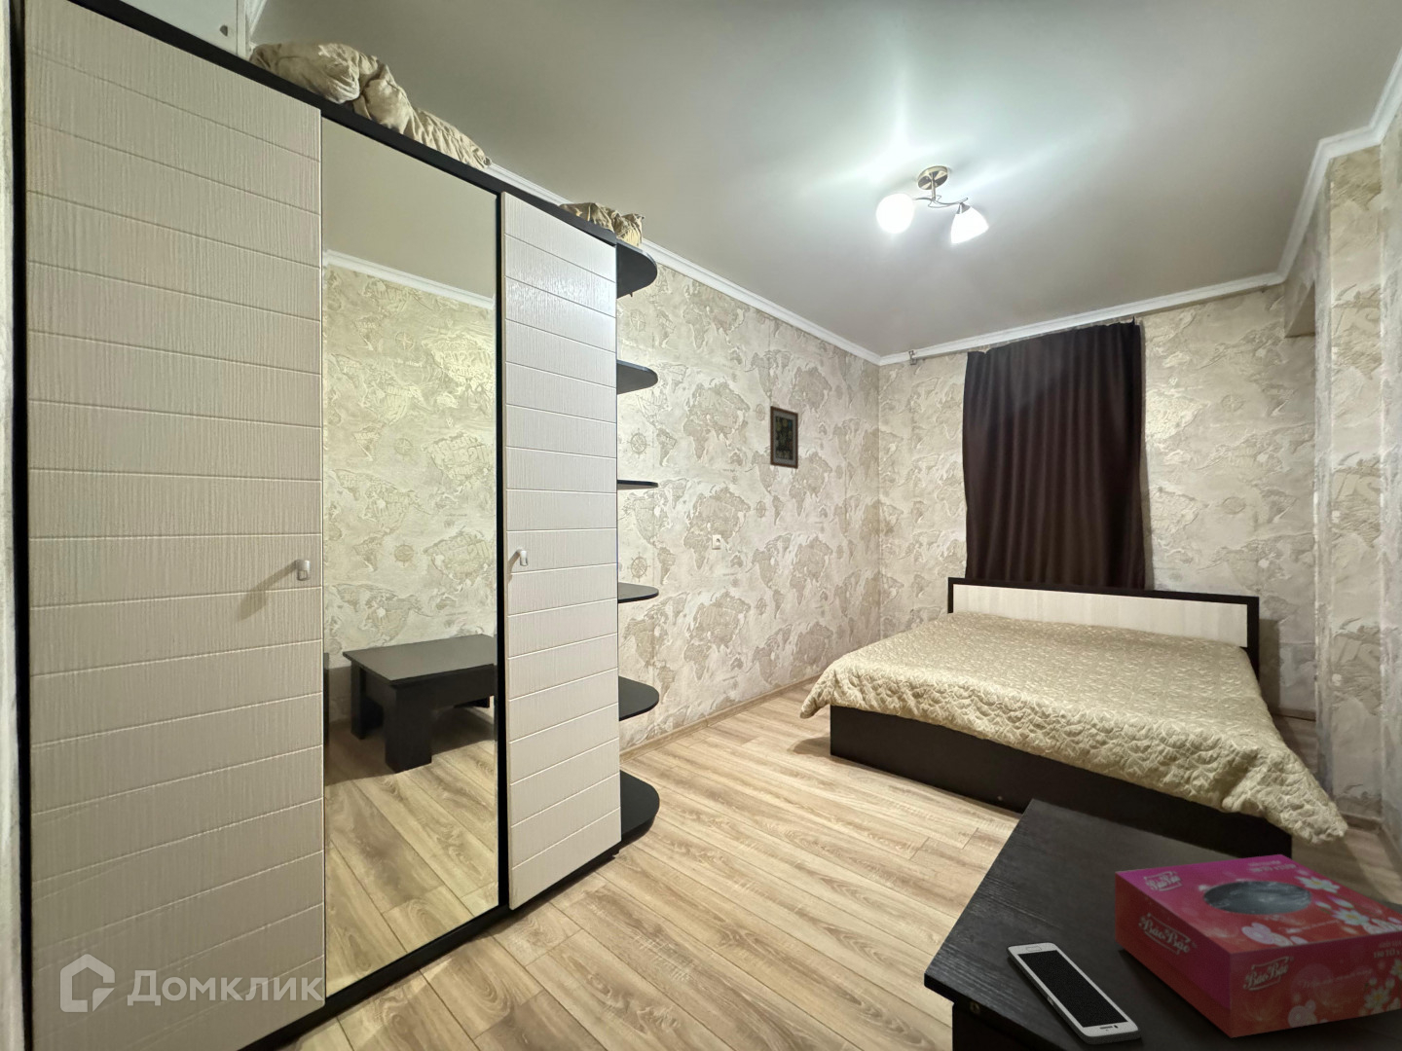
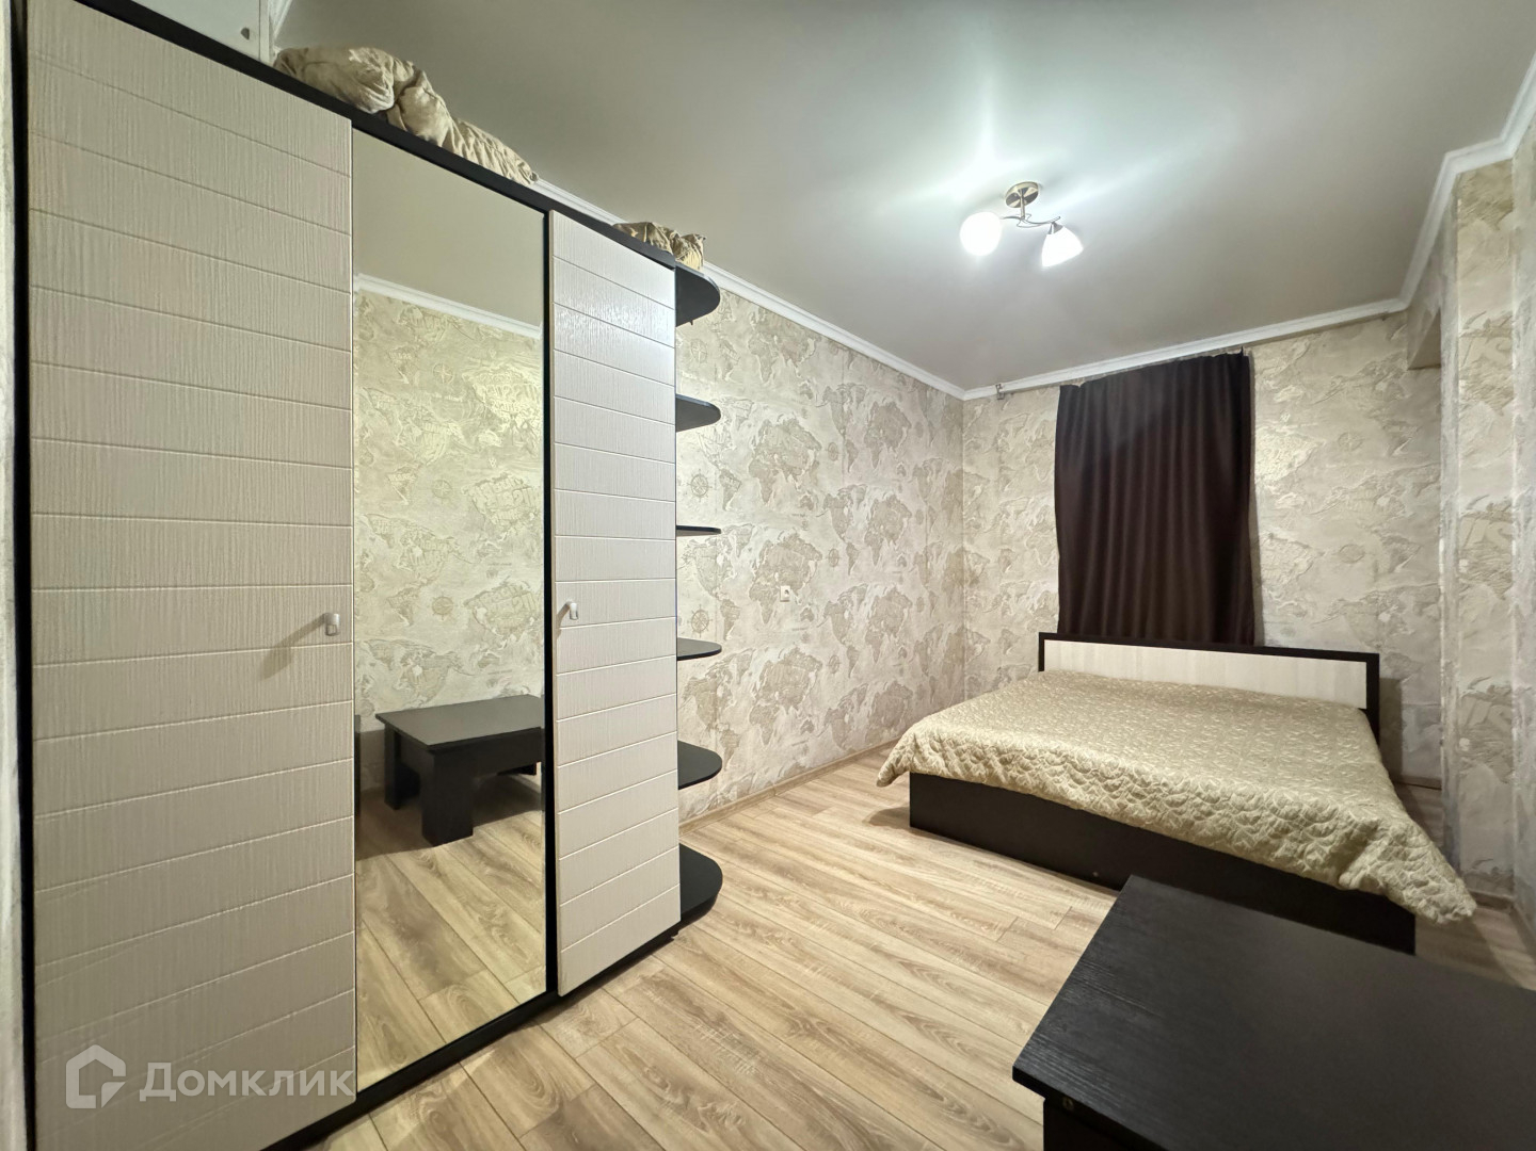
- tissue box [1114,853,1402,1039]
- cell phone [1005,941,1143,1045]
- wall art [769,405,799,470]
